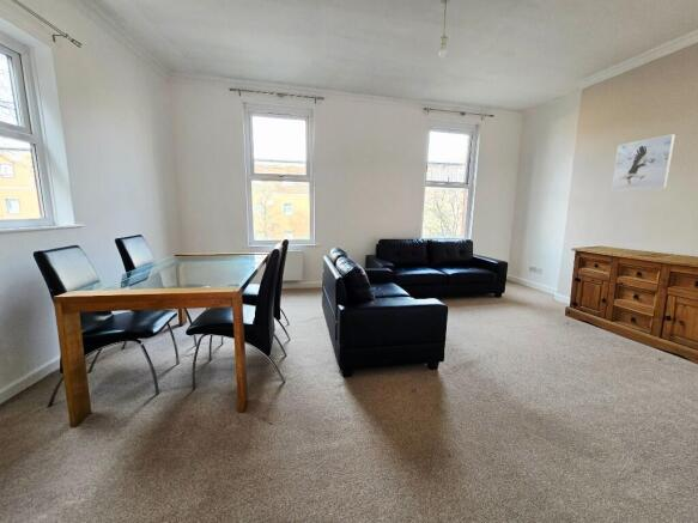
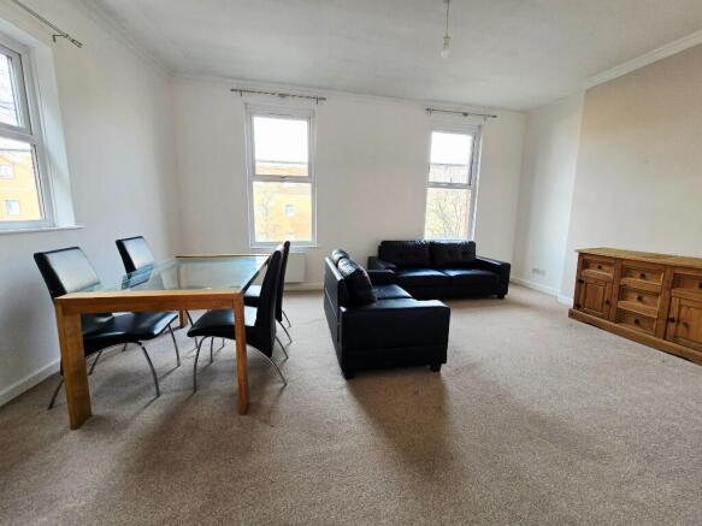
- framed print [611,133,676,193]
